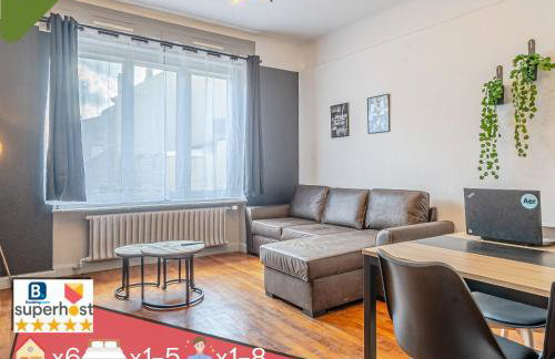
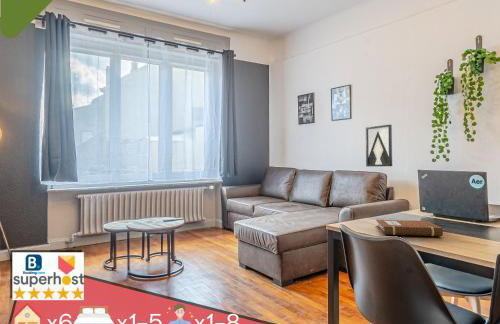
+ notebook [375,219,444,237]
+ wall art [365,124,393,167]
